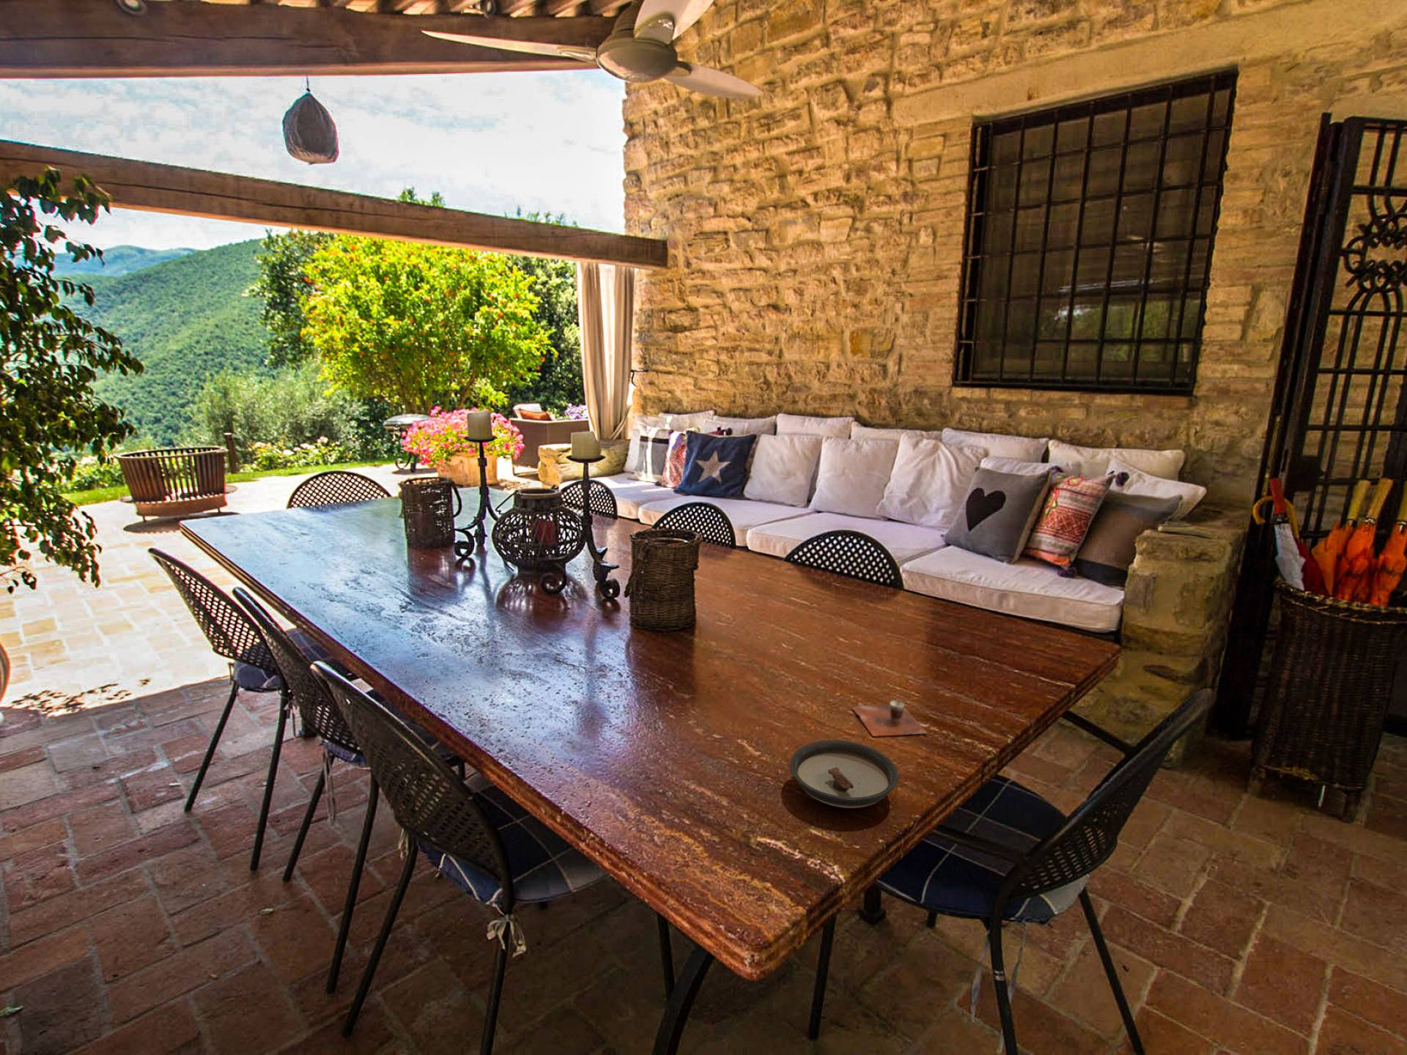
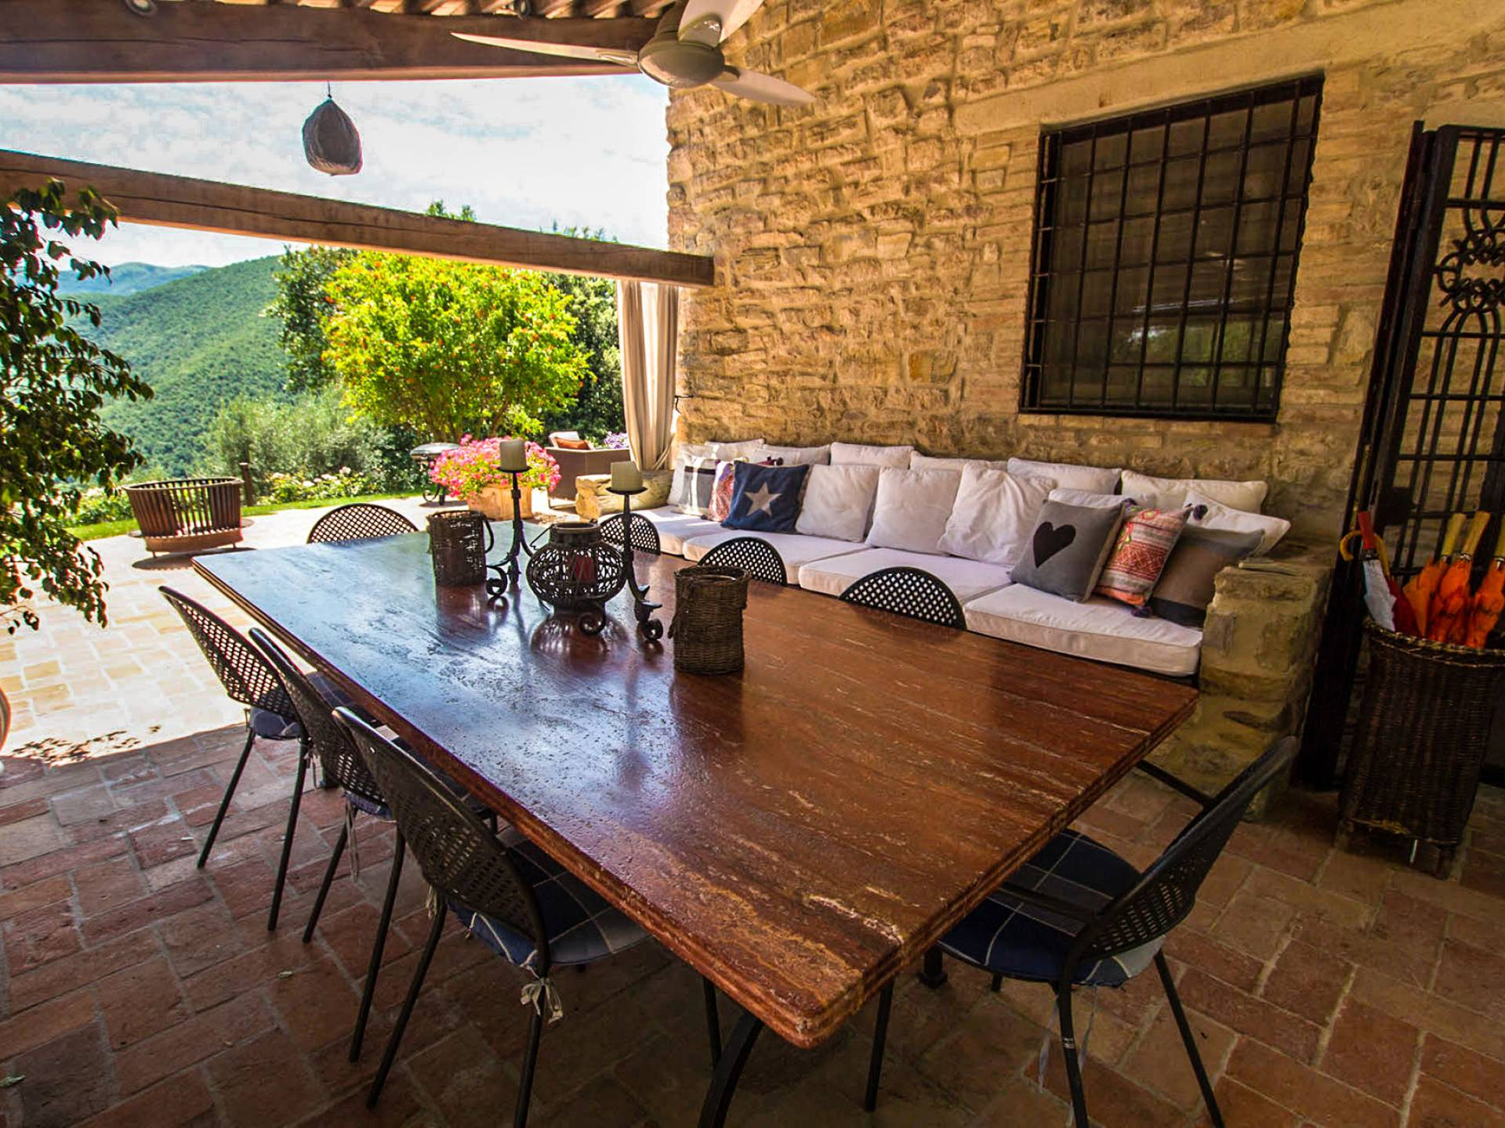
- saucer [789,739,900,809]
- cup [851,699,928,737]
